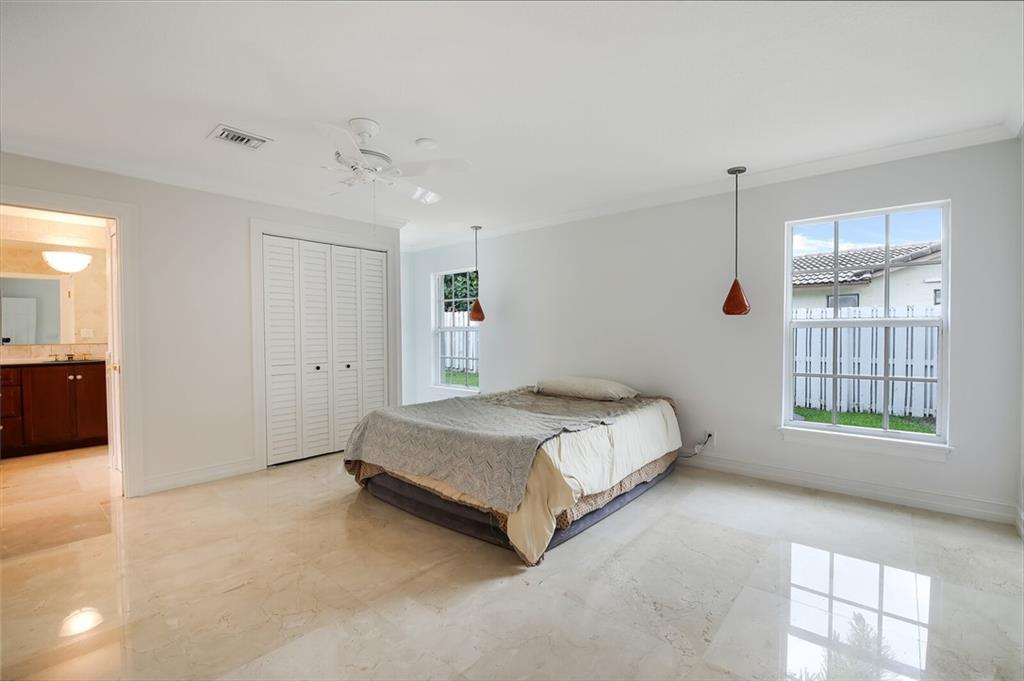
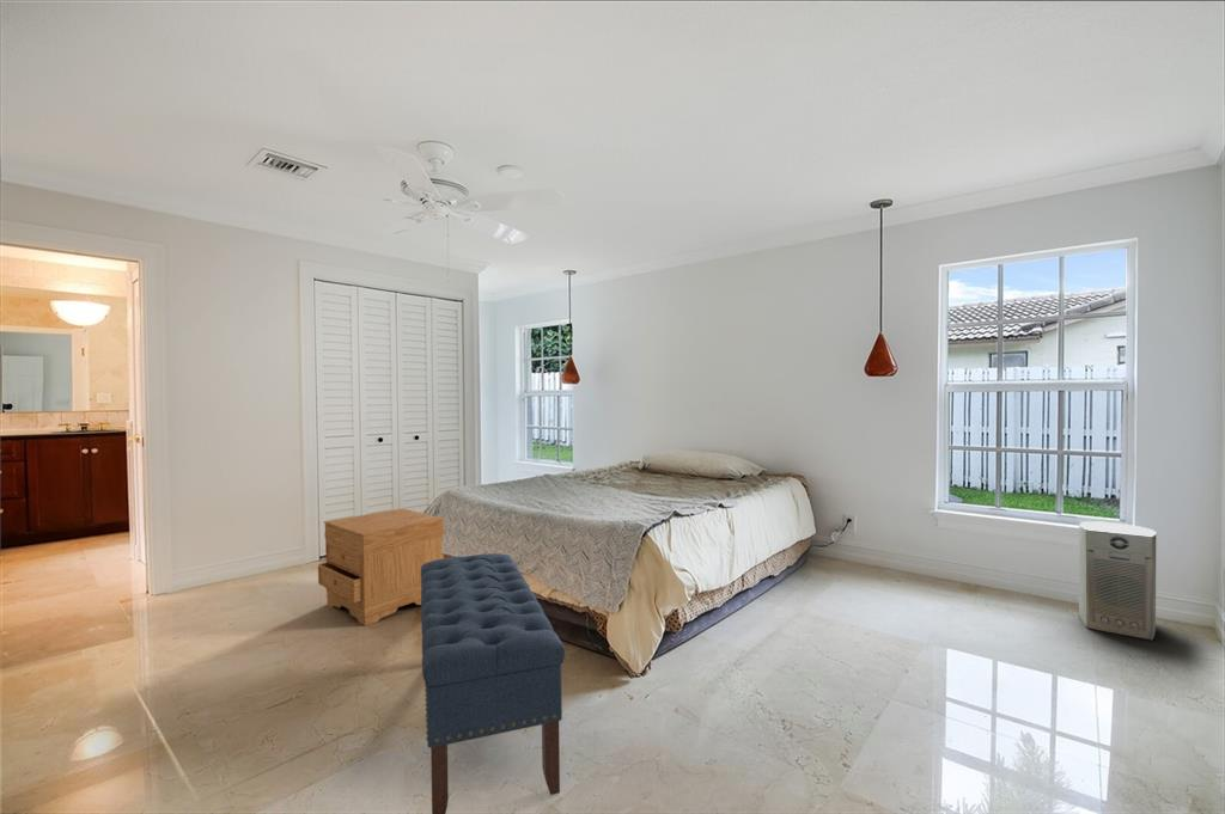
+ bench [420,552,566,814]
+ fan [1078,520,1157,641]
+ nightstand [317,508,445,626]
